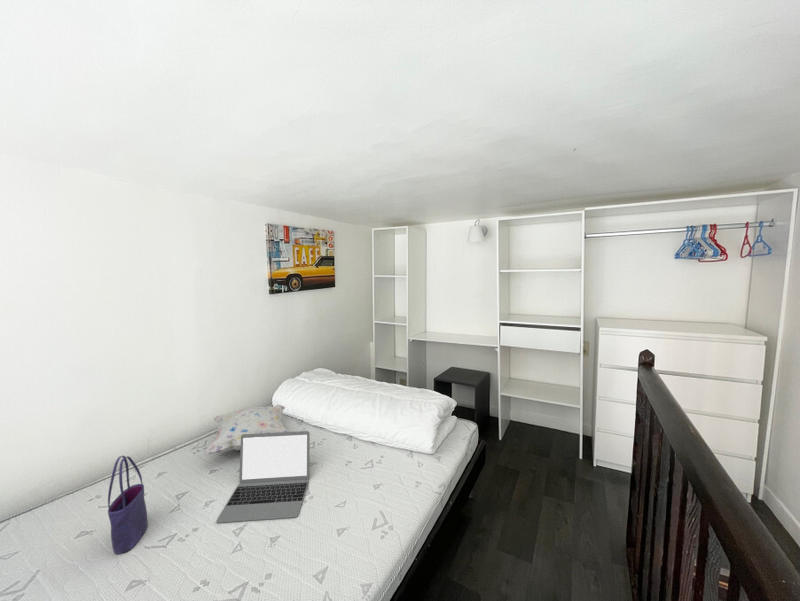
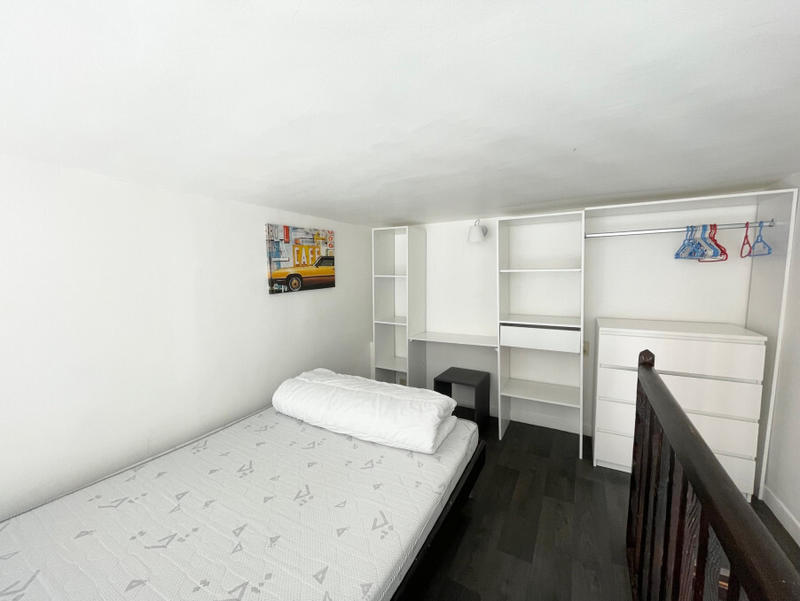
- laptop [215,430,311,524]
- tote bag [107,455,149,555]
- decorative pillow [203,404,291,456]
